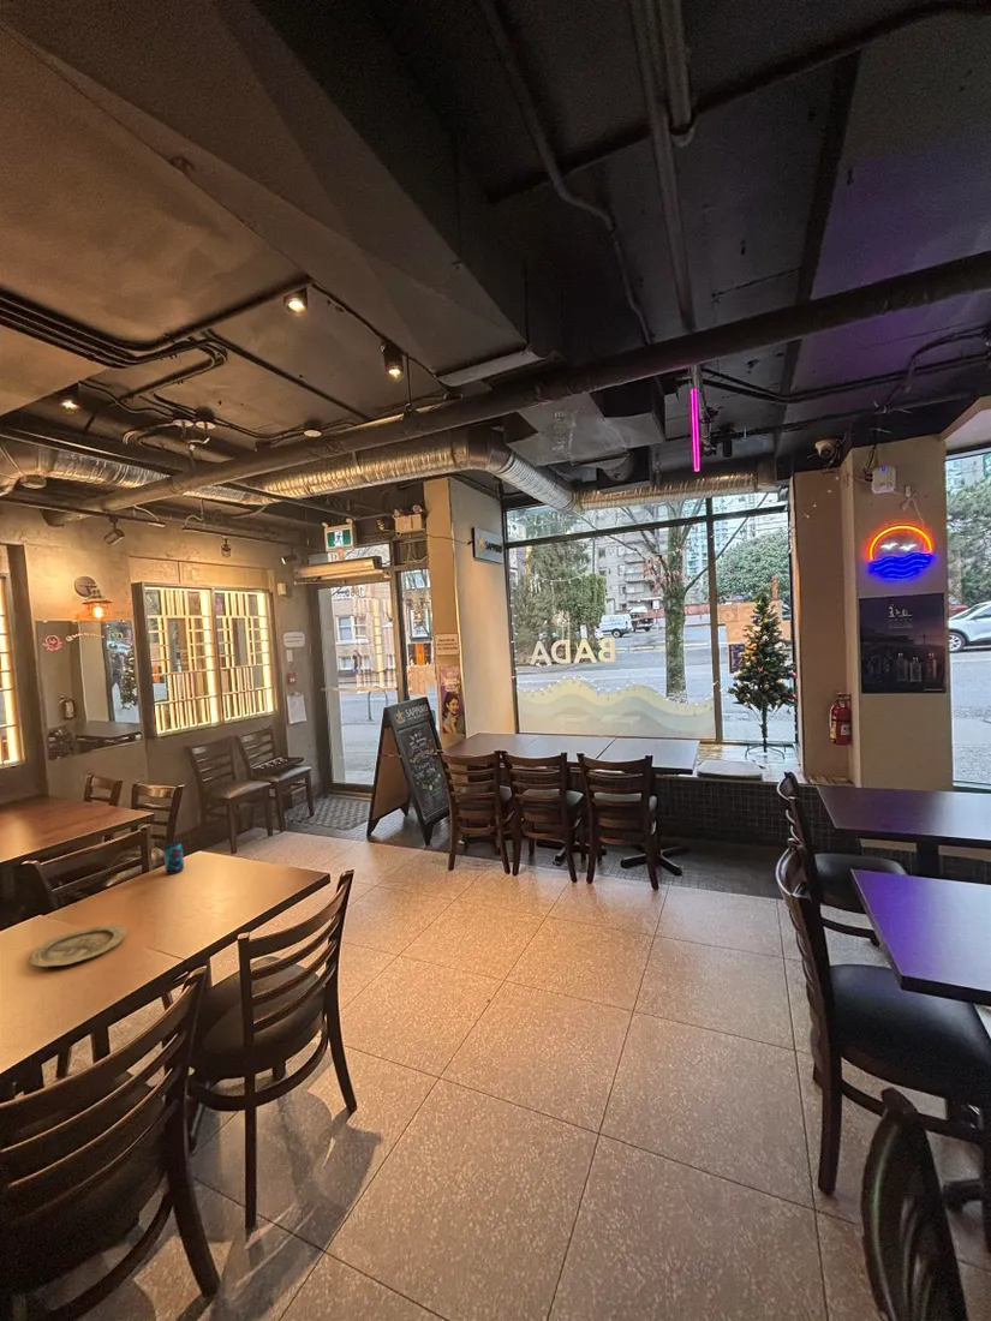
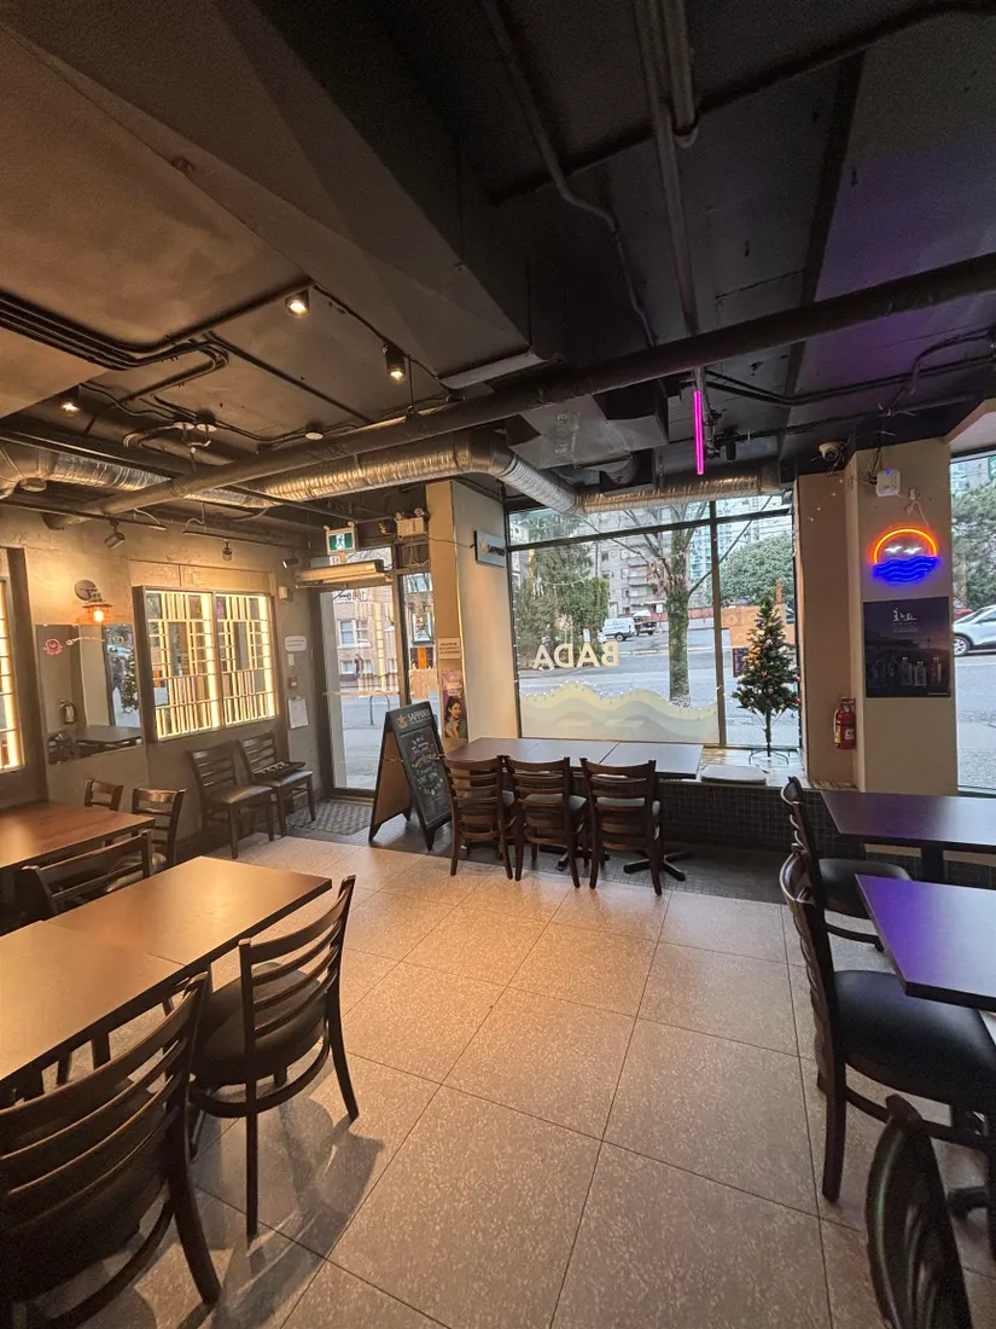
- beverage can [162,841,185,875]
- plate [28,923,127,968]
